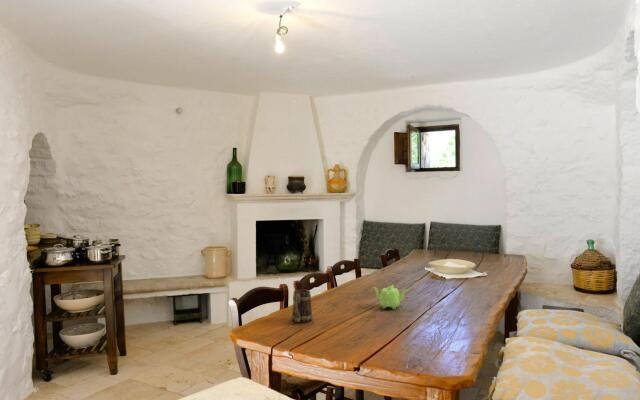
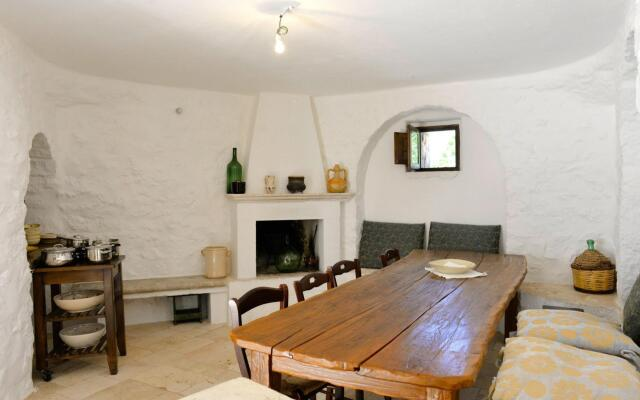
- teapot [372,284,409,310]
- mug [291,288,314,323]
